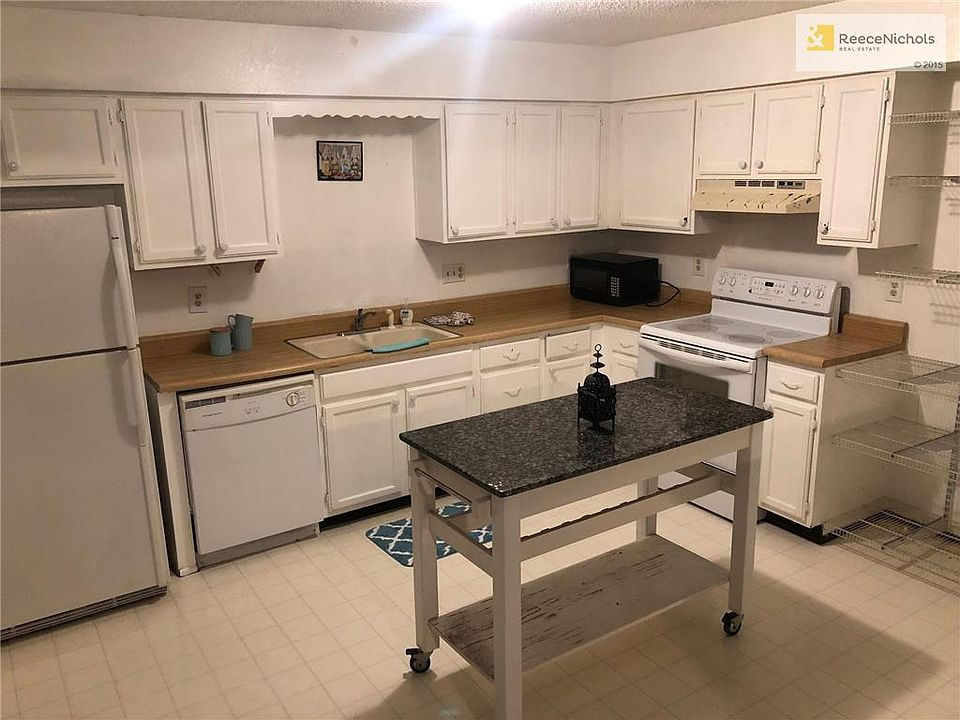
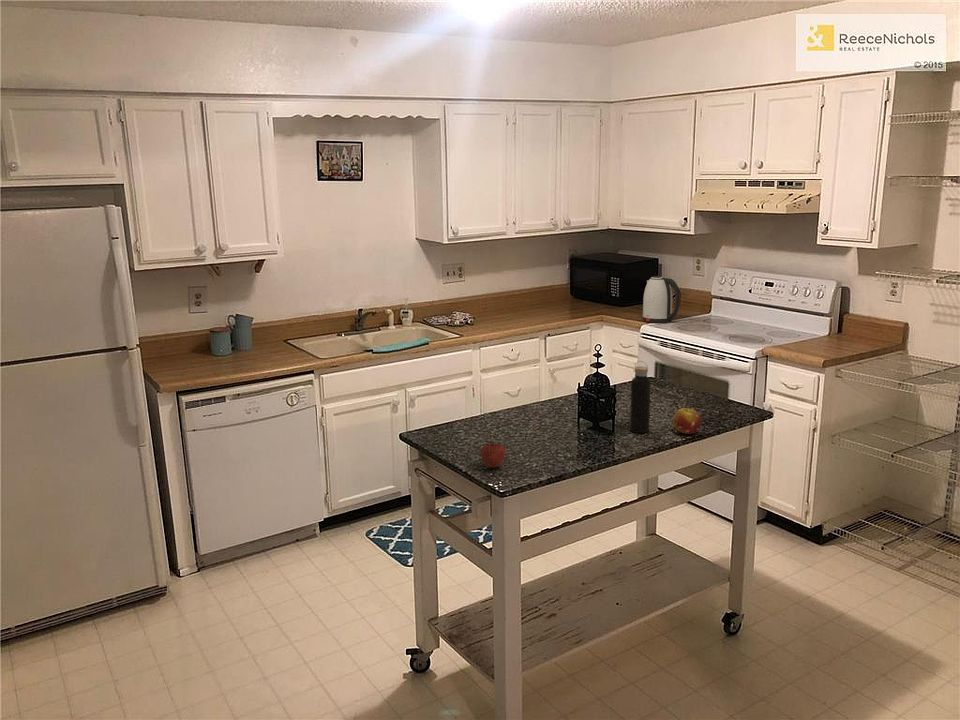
+ water bottle [629,360,652,434]
+ fruit [672,407,702,435]
+ fruit [480,442,507,468]
+ kettle [642,274,681,324]
